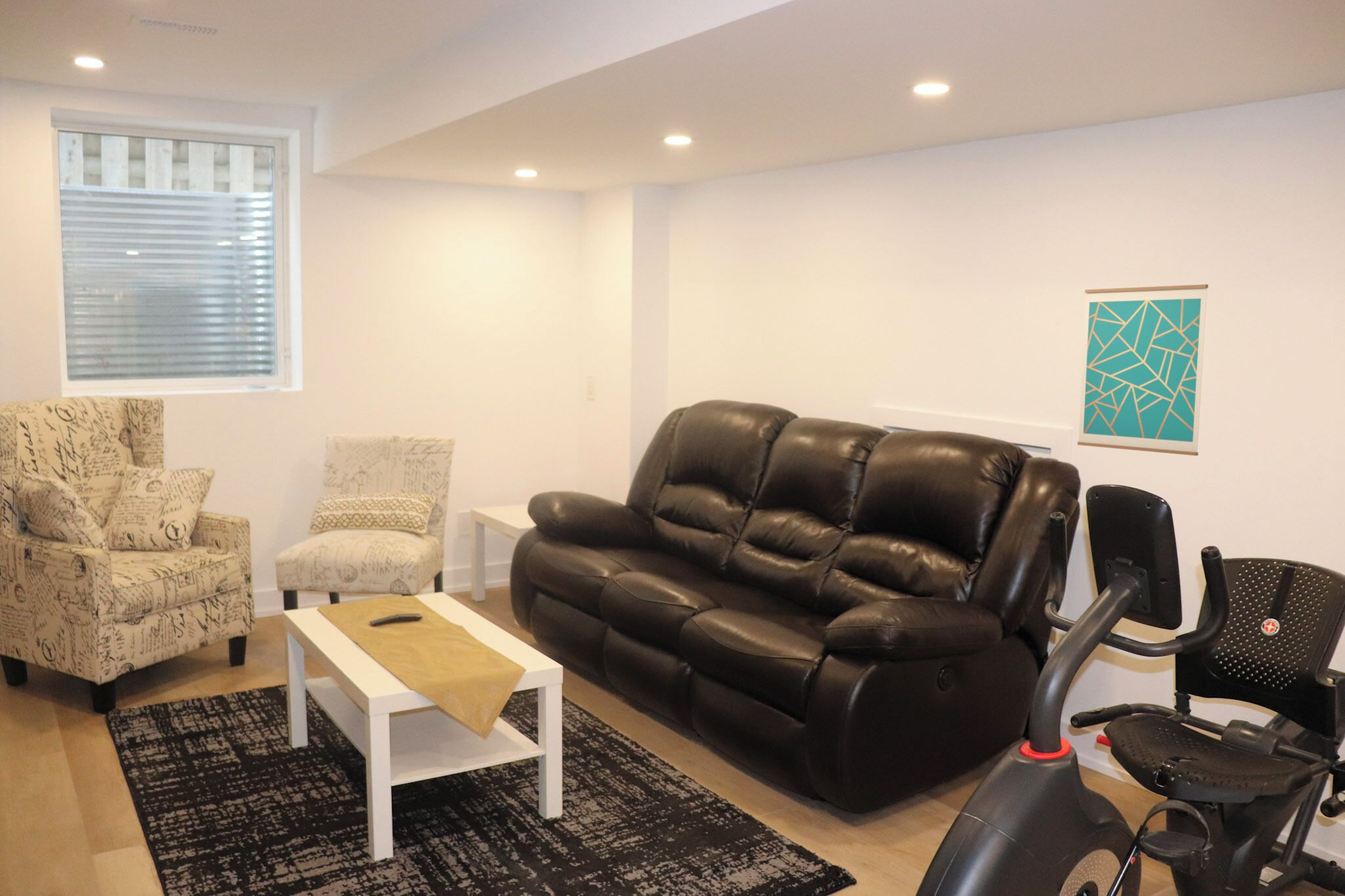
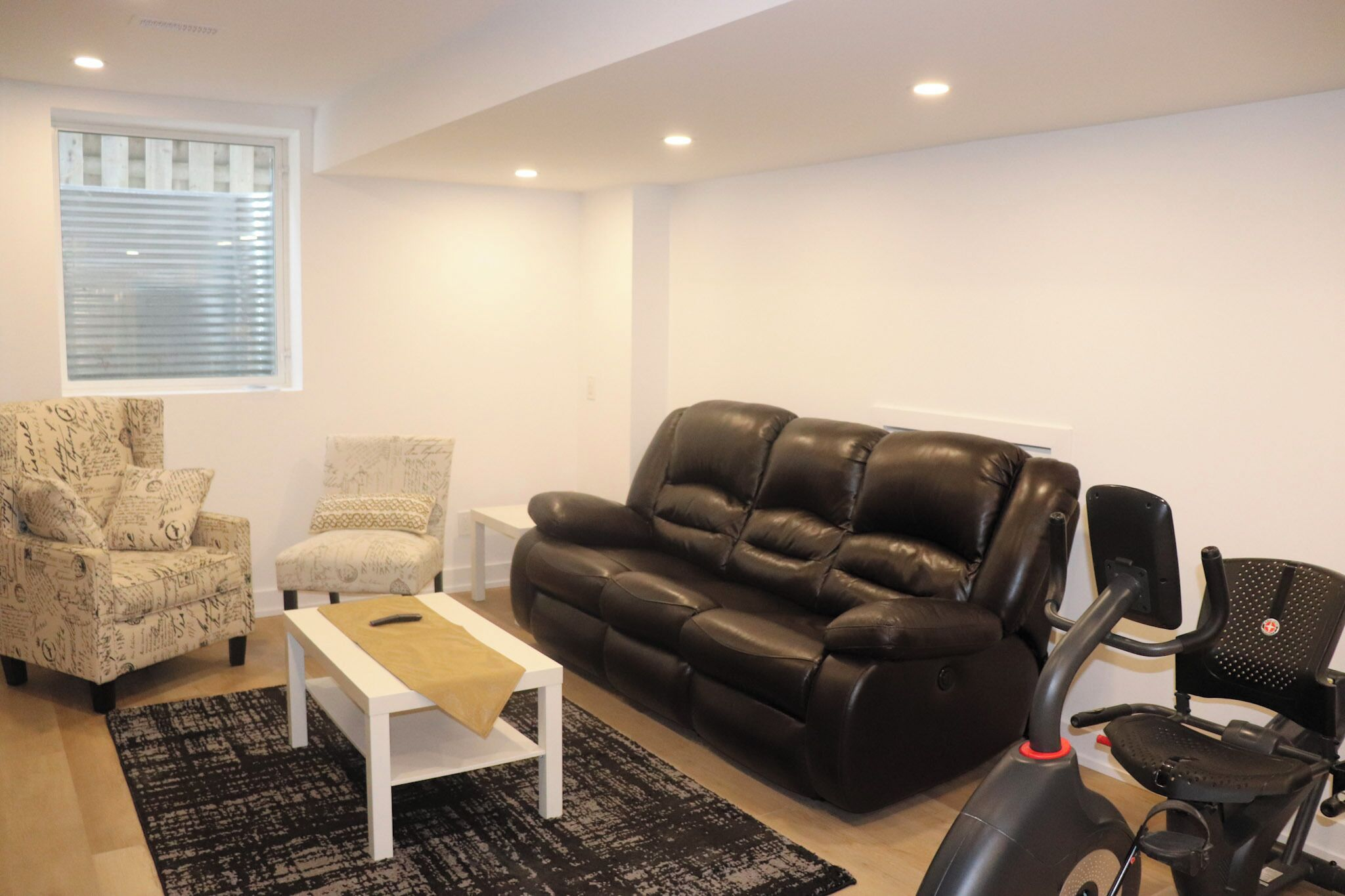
- wall art [1077,284,1209,456]
